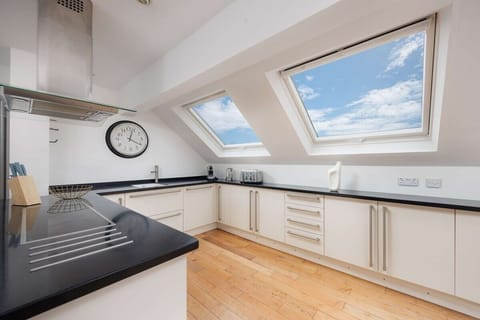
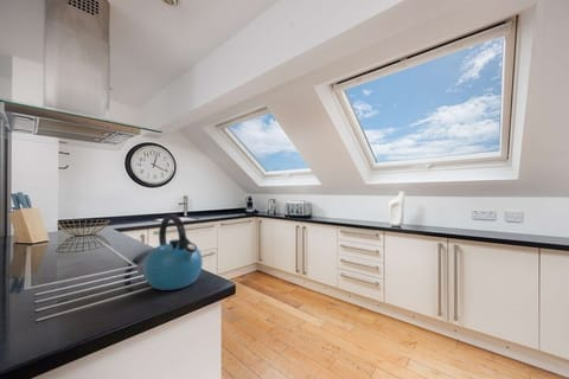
+ kettle [143,213,204,291]
